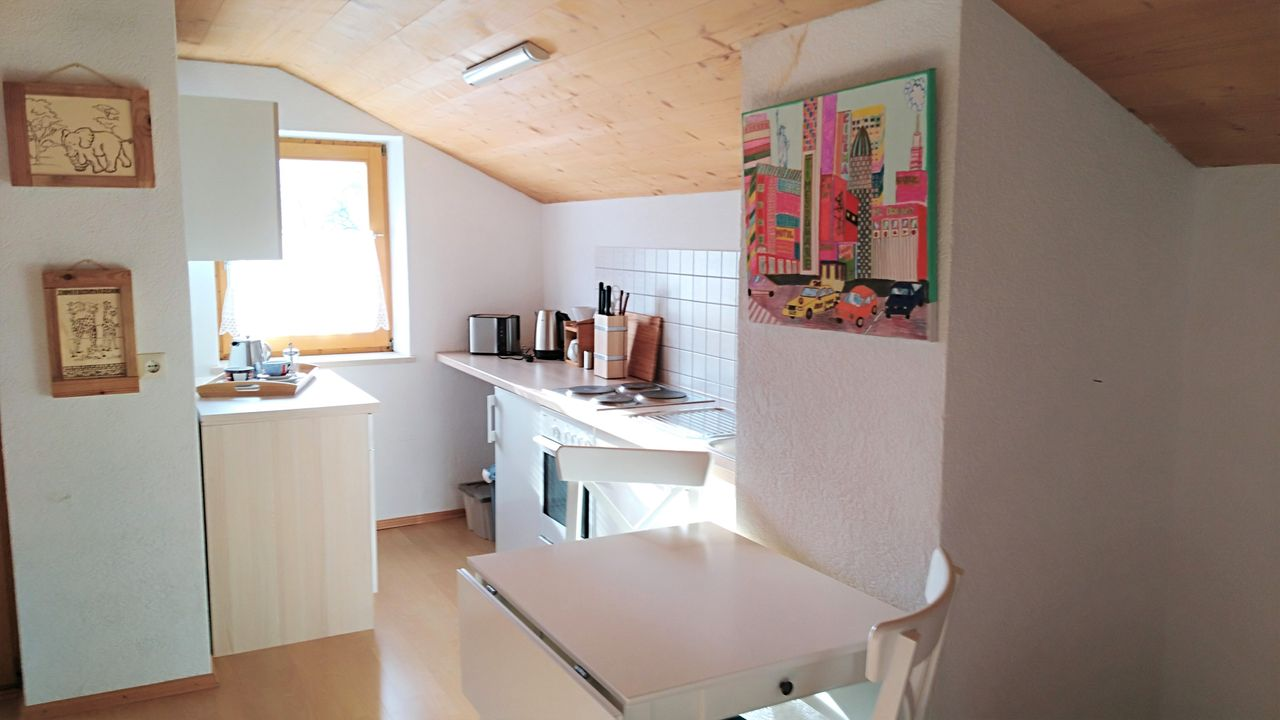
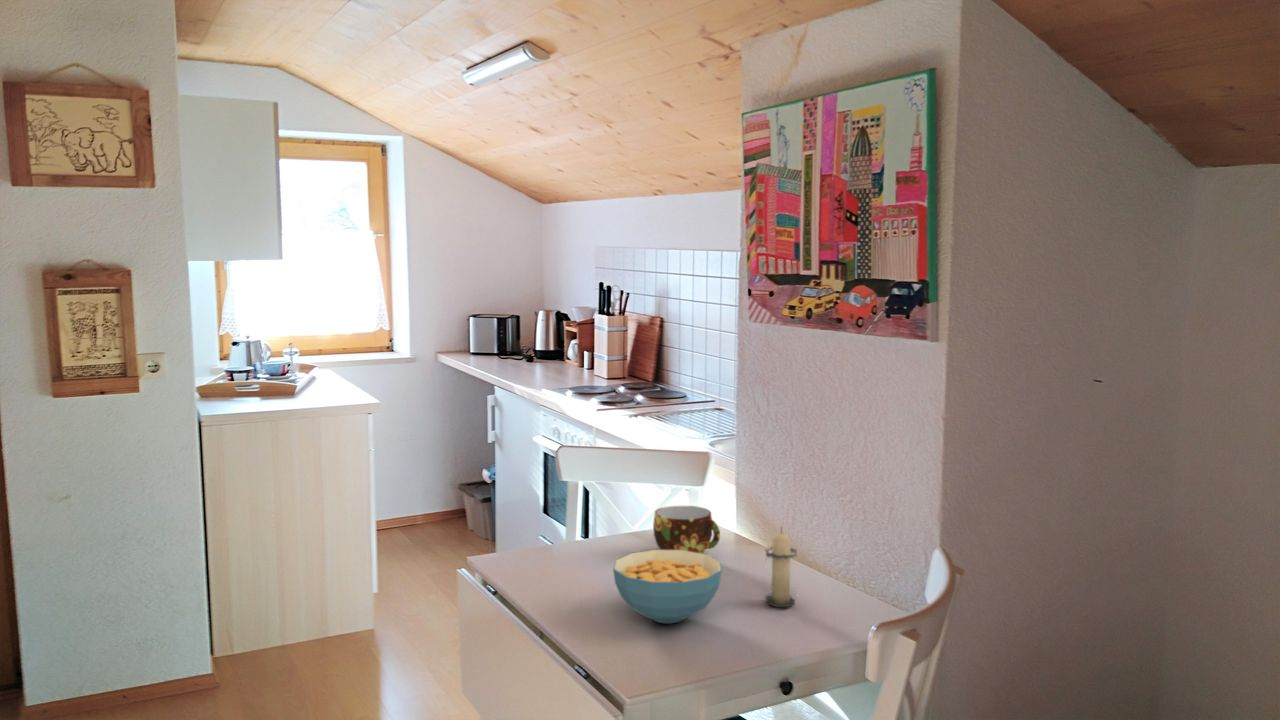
+ cup [652,505,721,554]
+ candle [763,525,798,608]
+ cereal bowl [612,549,723,624]
